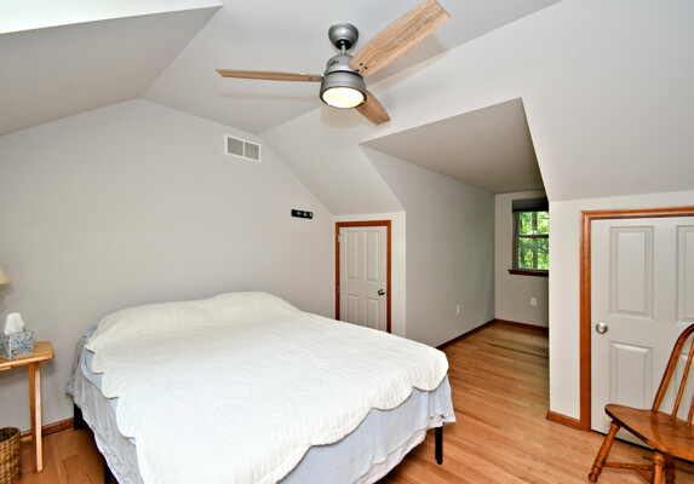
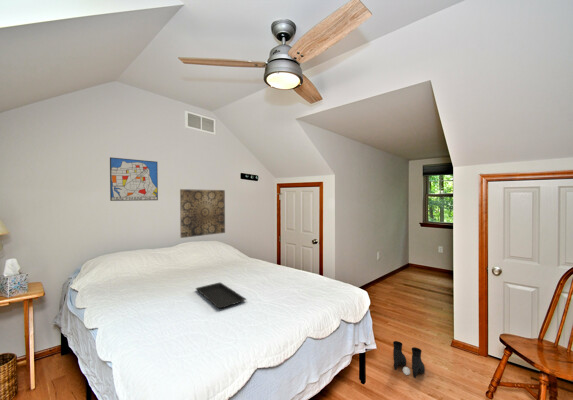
+ serving tray [195,282,247,309]
+ wall art [109,156,159,202]
+ boots [392,340,426,379]
+ wall art [179,188,226,239]
